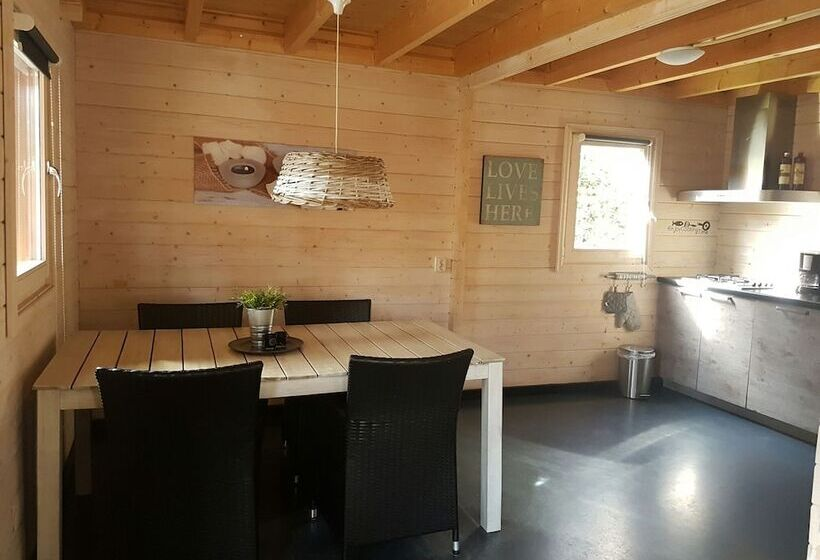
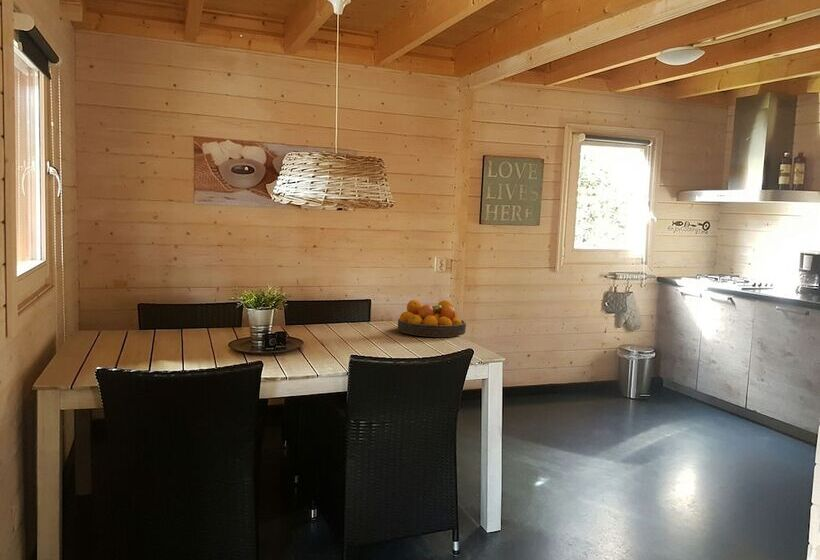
+ fruit bowl [397,299,467,338]
